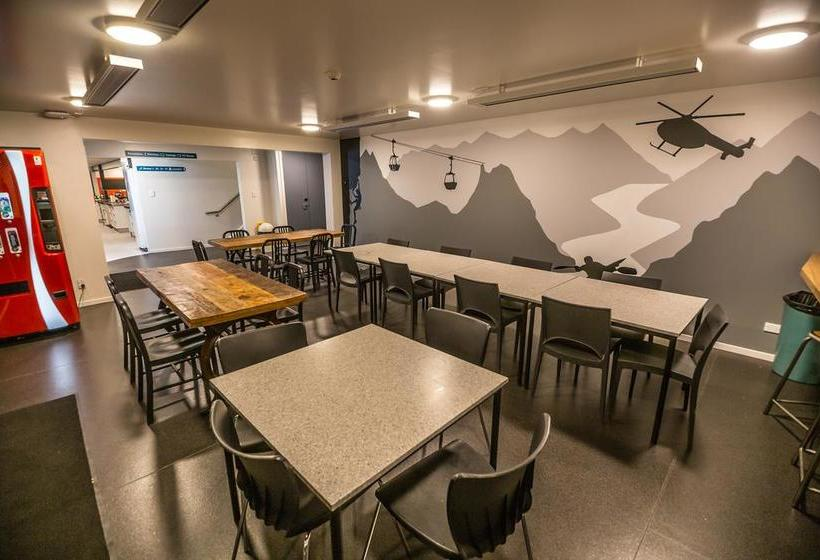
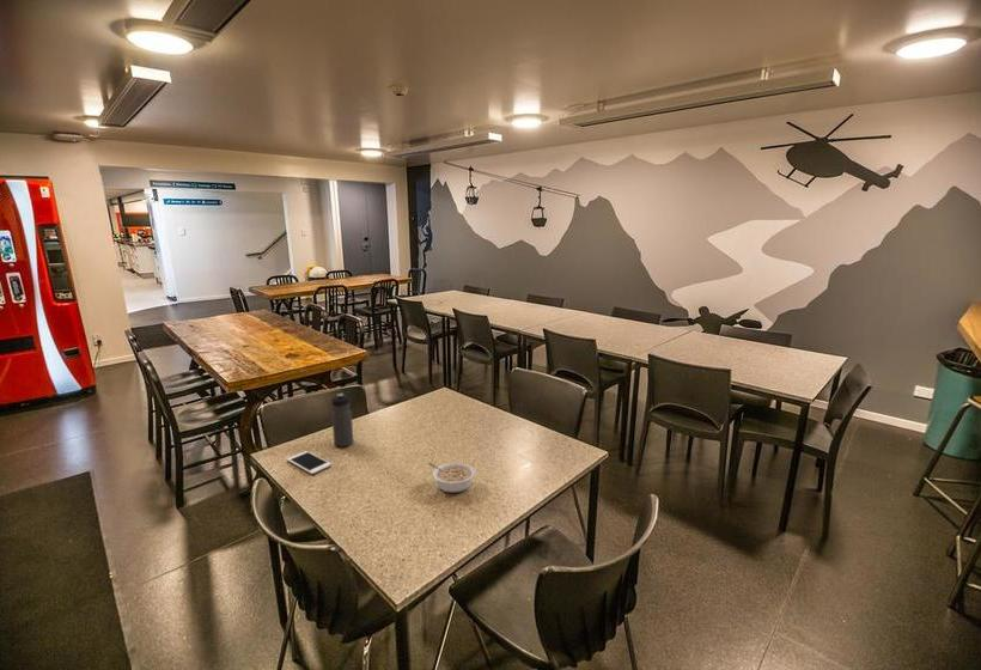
+ cell phone [286,450,333,475]
+ water bottle [330,392,354,447]
+ legume [428,462,477,494]
